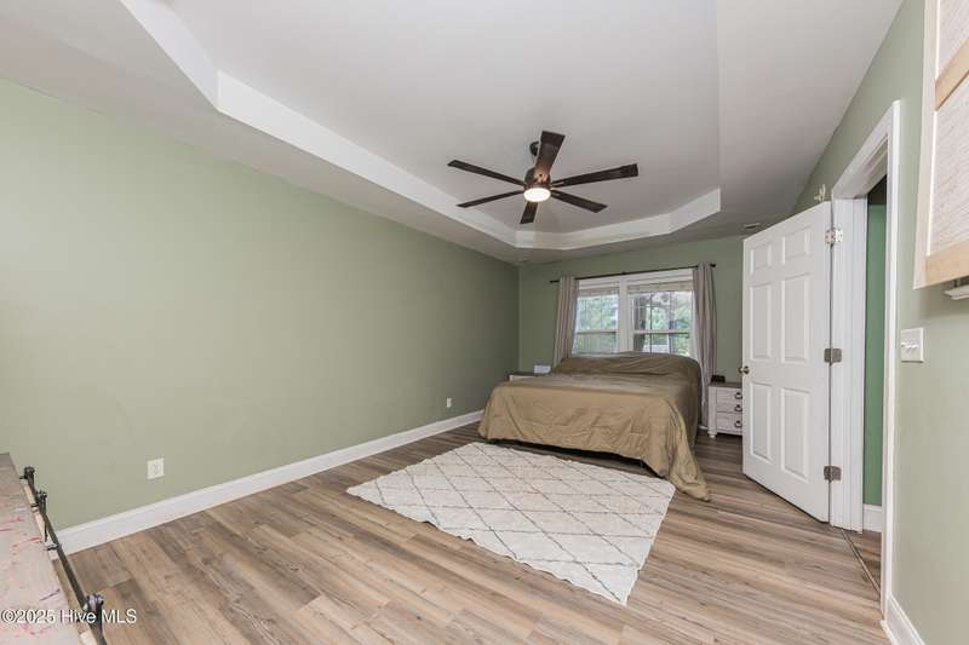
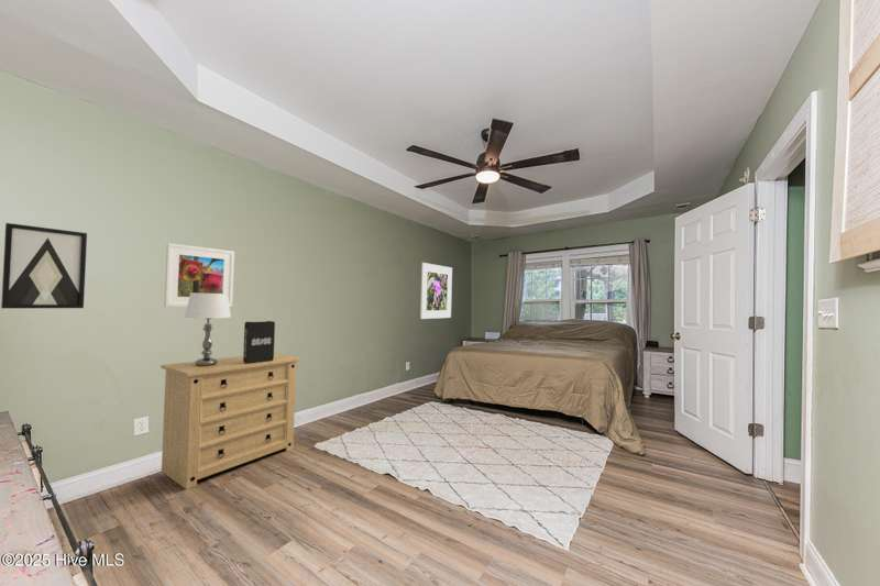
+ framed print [163,242,235,308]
+ dresser [160,352,301,490]
+ table lamp [184,292,232,366]
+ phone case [242,320,276,364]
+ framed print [419,262,453,320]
+ wall art [0,222,88,309]
